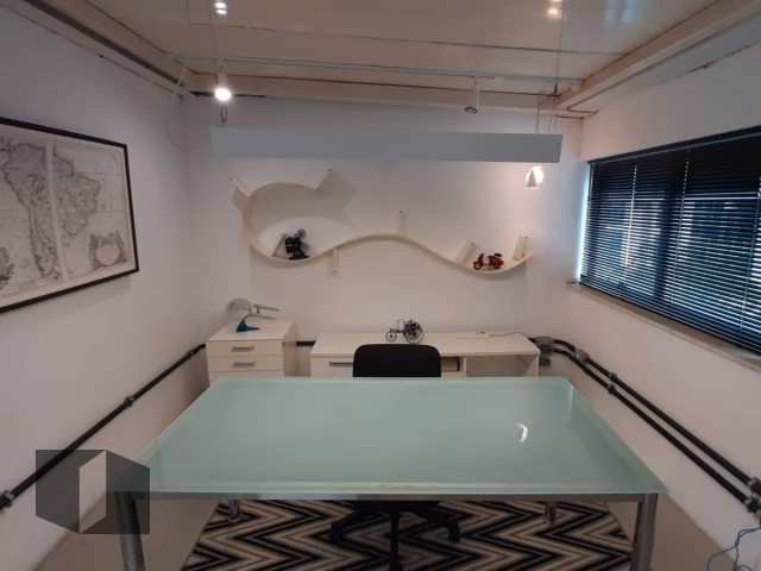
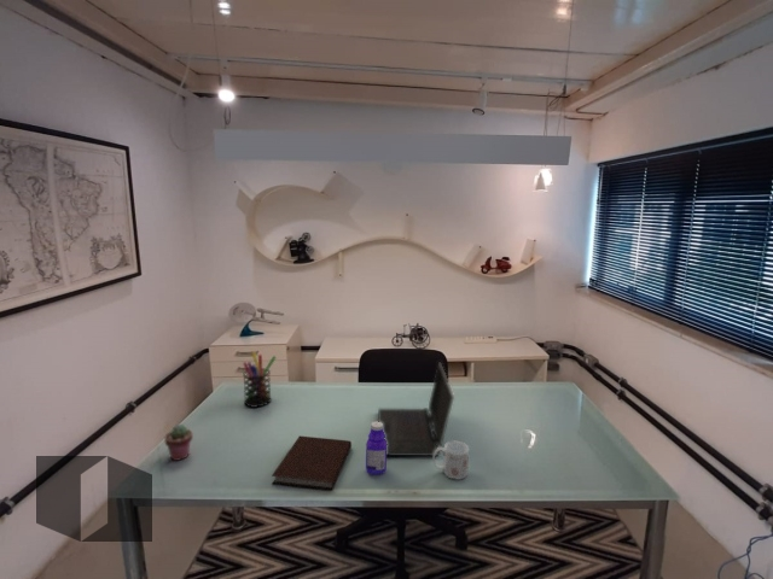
+ notebook [271,434,353,492]
+ mug [431,440,470,480]
+ laptop computer [377,361,455,457]
+ bottle [365,420,388,475]
+ pen holder [242,350,278,409]
+ potted succulent [163,423,194,462]
